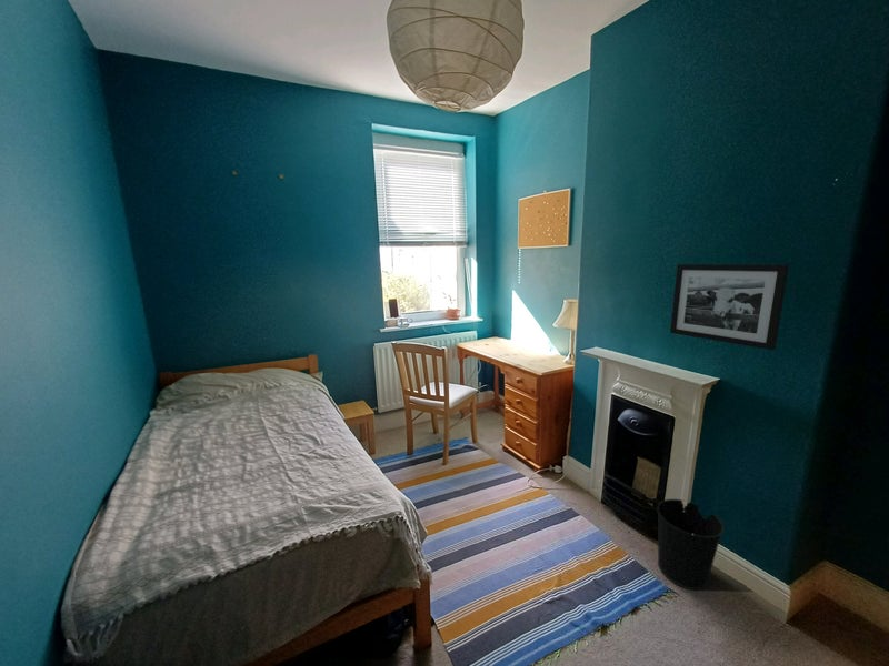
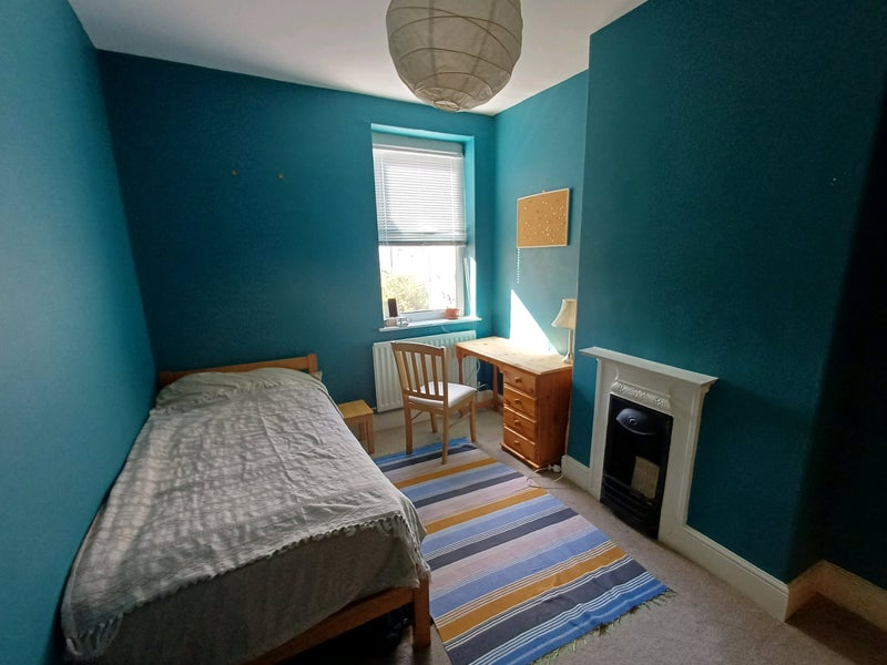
- picture frame [669,263,790,351]
- wastebasket [656,498,726,591]
